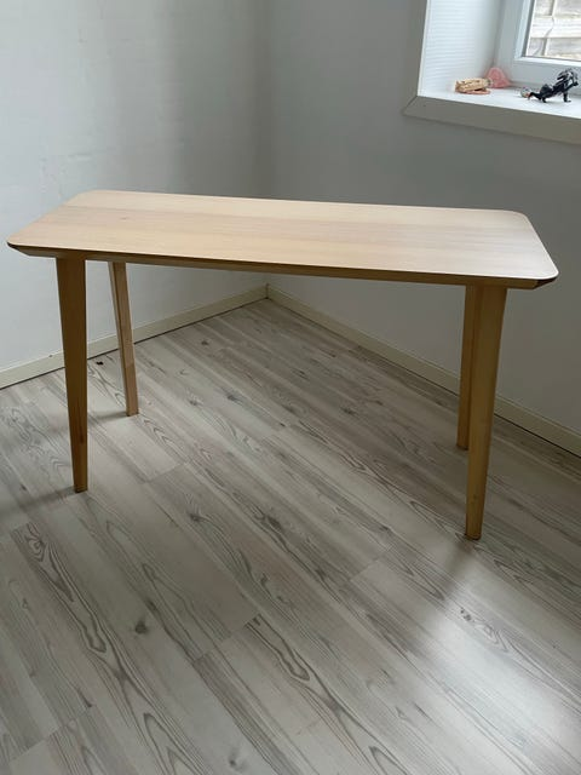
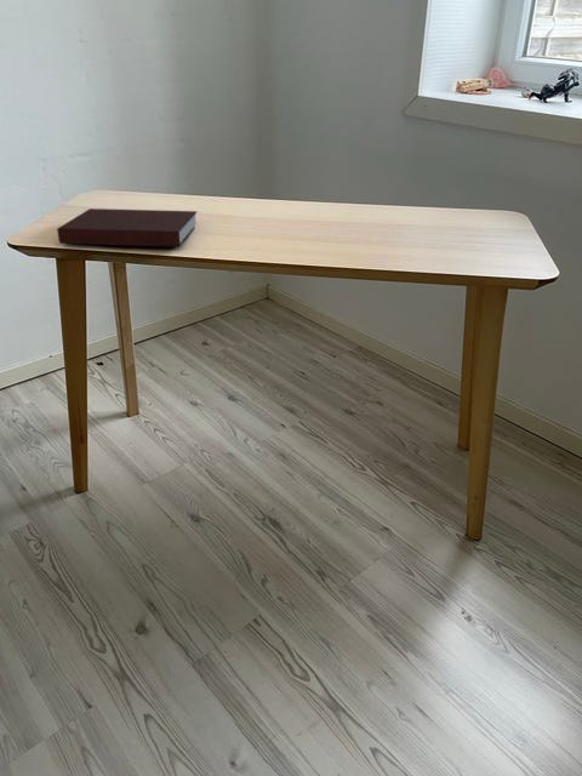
+ notebook [56,207,199,249]
